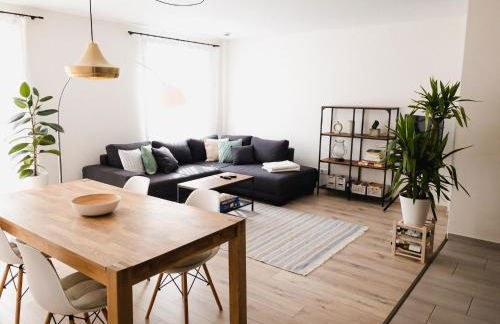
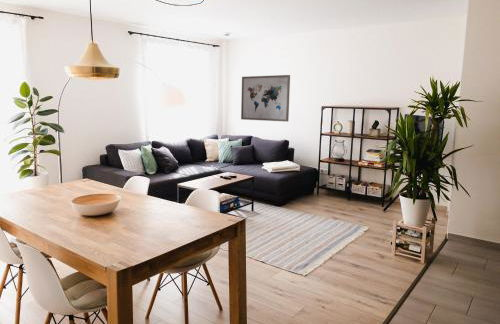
+ wall art [240,74,291,123]
